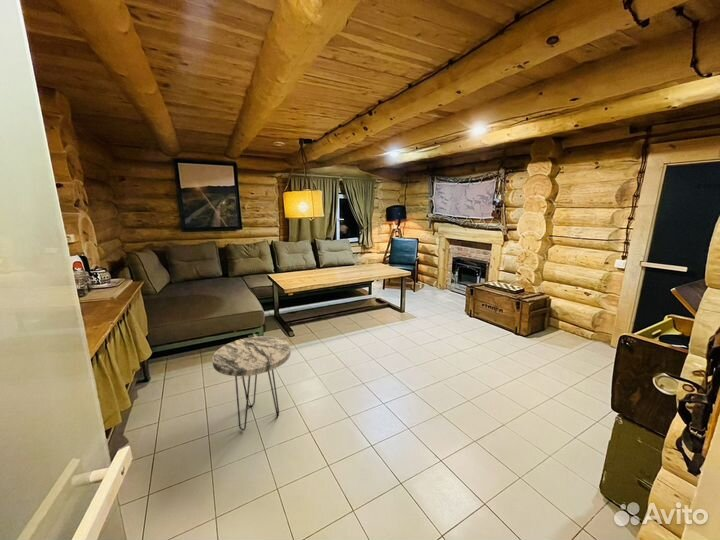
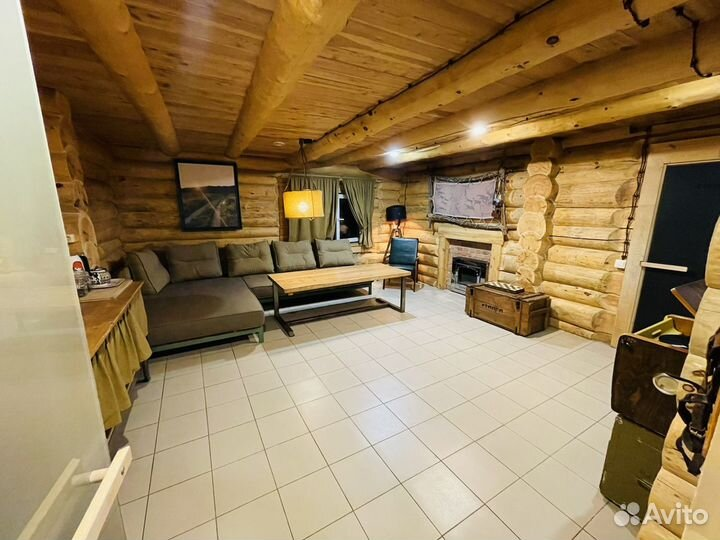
- side table [211,335,292,432]
